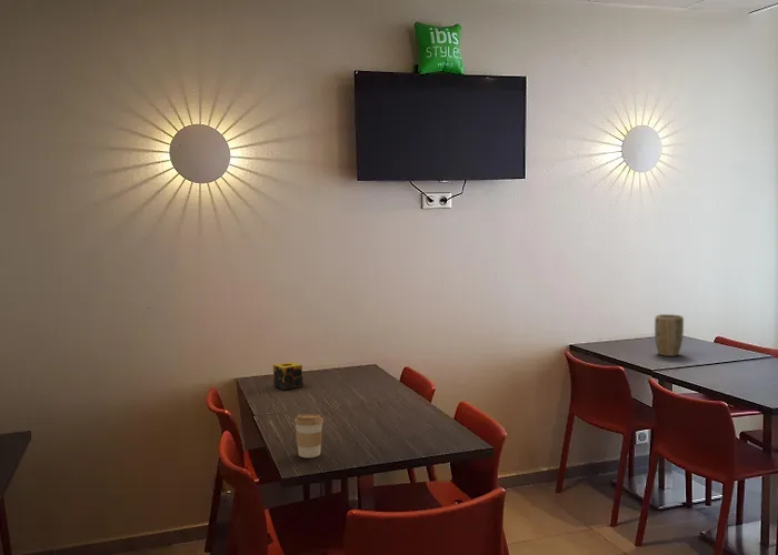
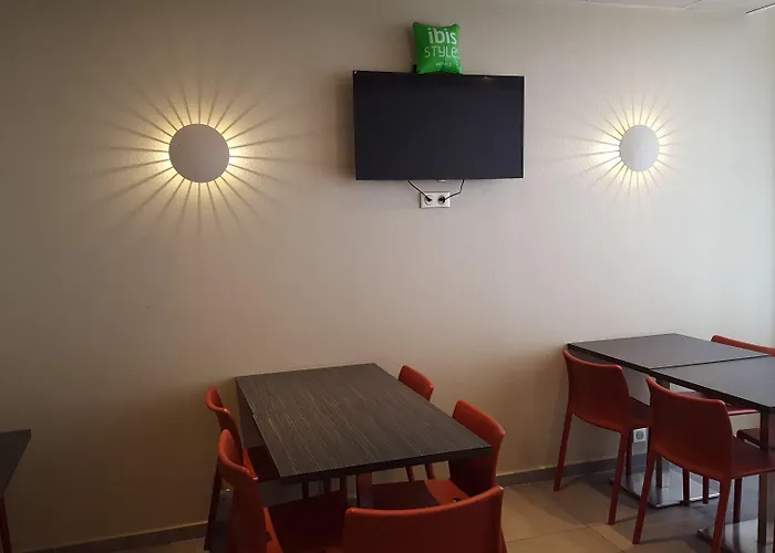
- coffee cup [293,413,325,458]
- candle [272,361,305,391]
- plant pot [654,313,685,357]
